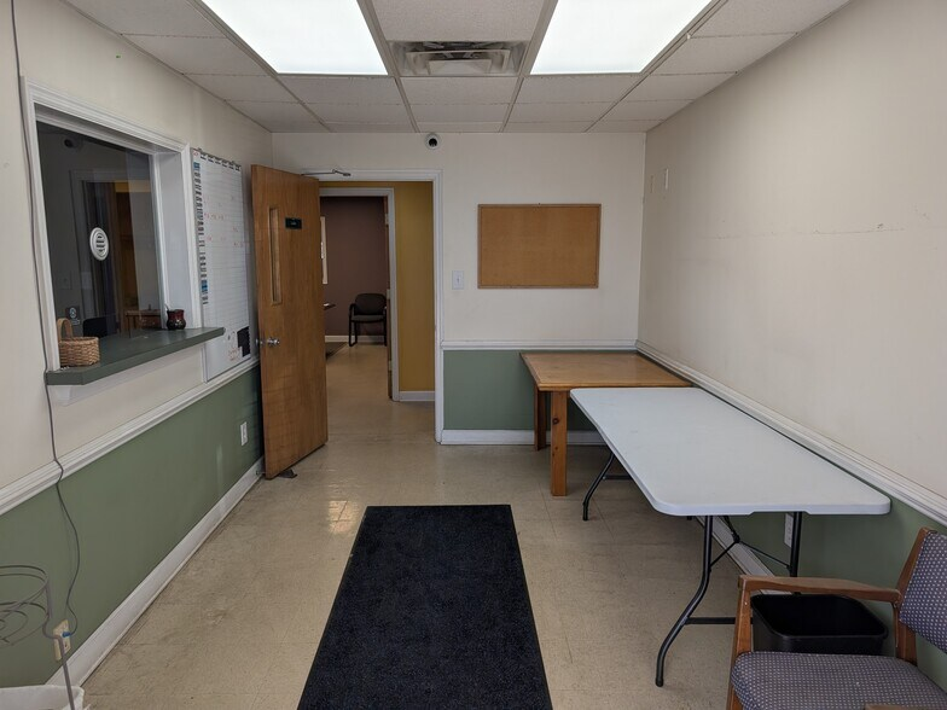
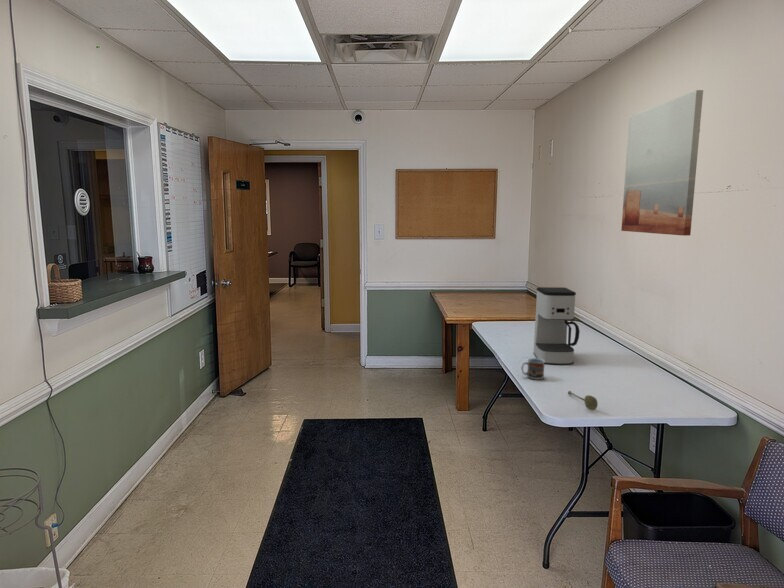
+ wall art [620,89,704,237]
+ cup [521,357,545,381]
+ soupspoon [567,390,599,411]
+ coffee maker [532,286,581,365]
